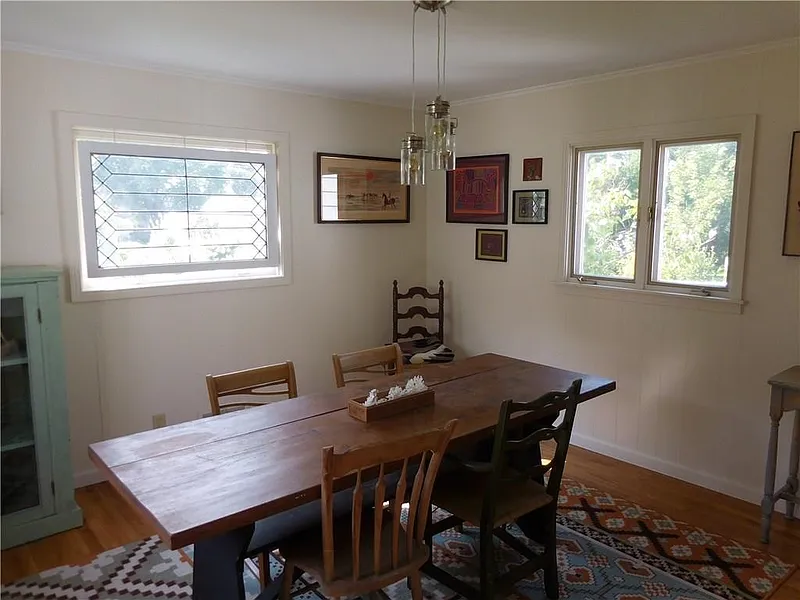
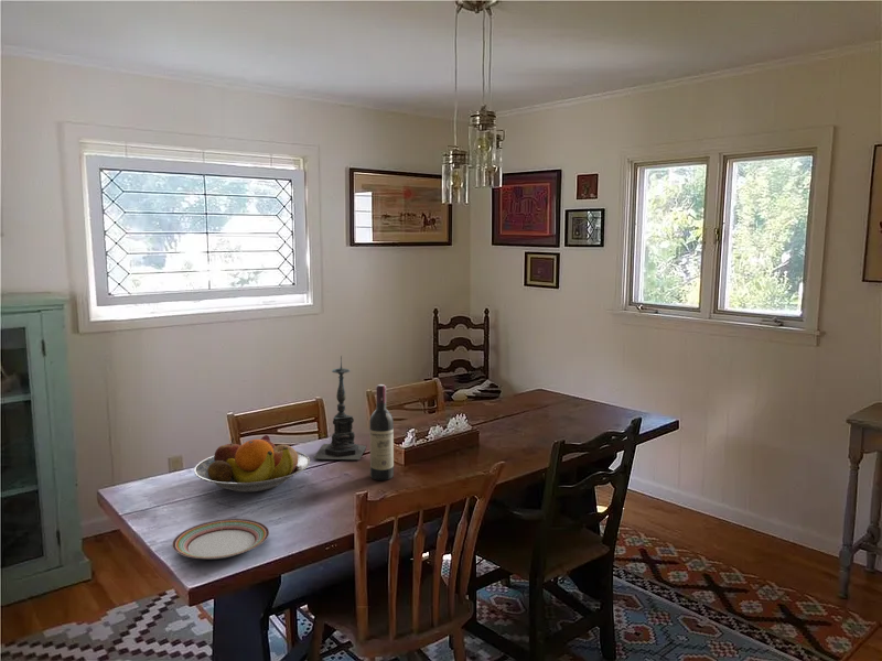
+ candle holder [312,355,367,460]
+ wine bottle [368,383,395,481]
+ plate [171,518,270,560]
+ fruit bowl [193,434,311,494]
